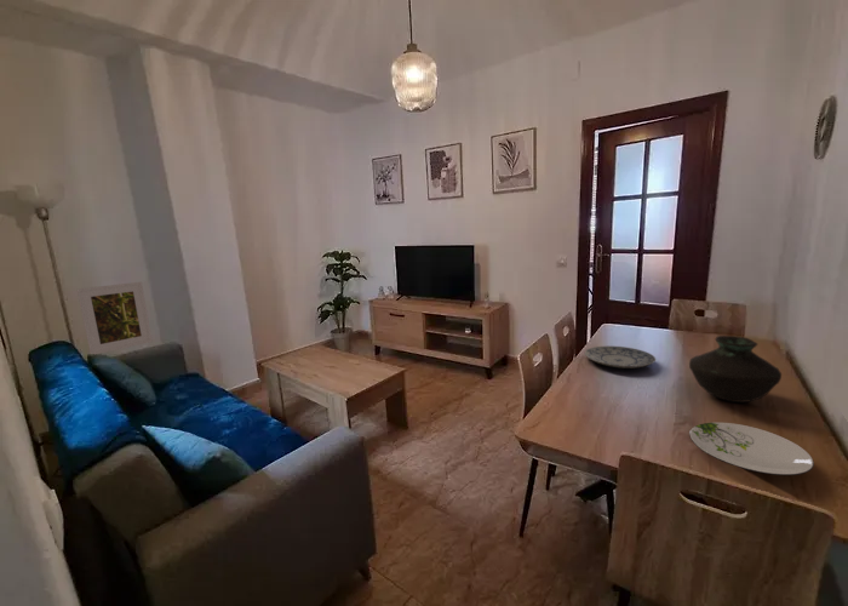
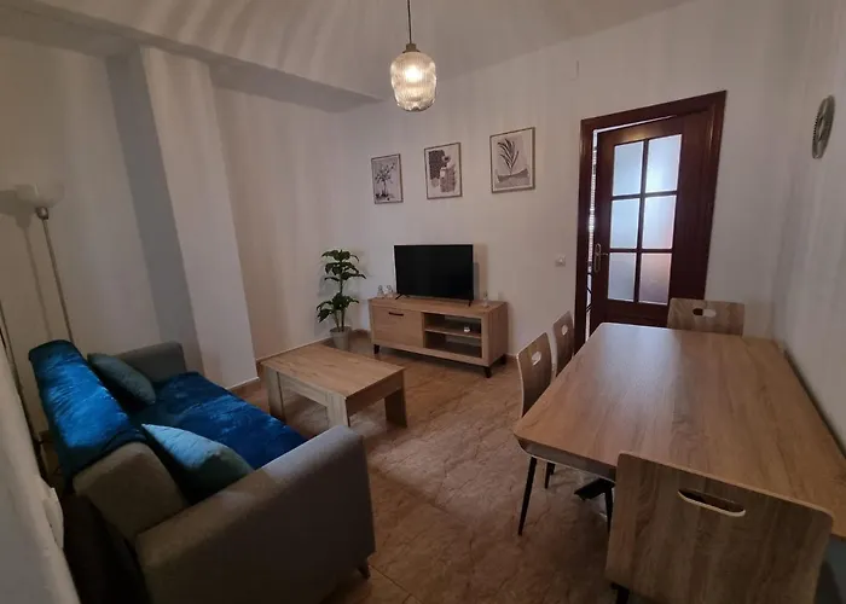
- plate [583,344,657,370]
- plate [688,422,815,476]
- vase [688,335,783,404]
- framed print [76,281,154,355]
